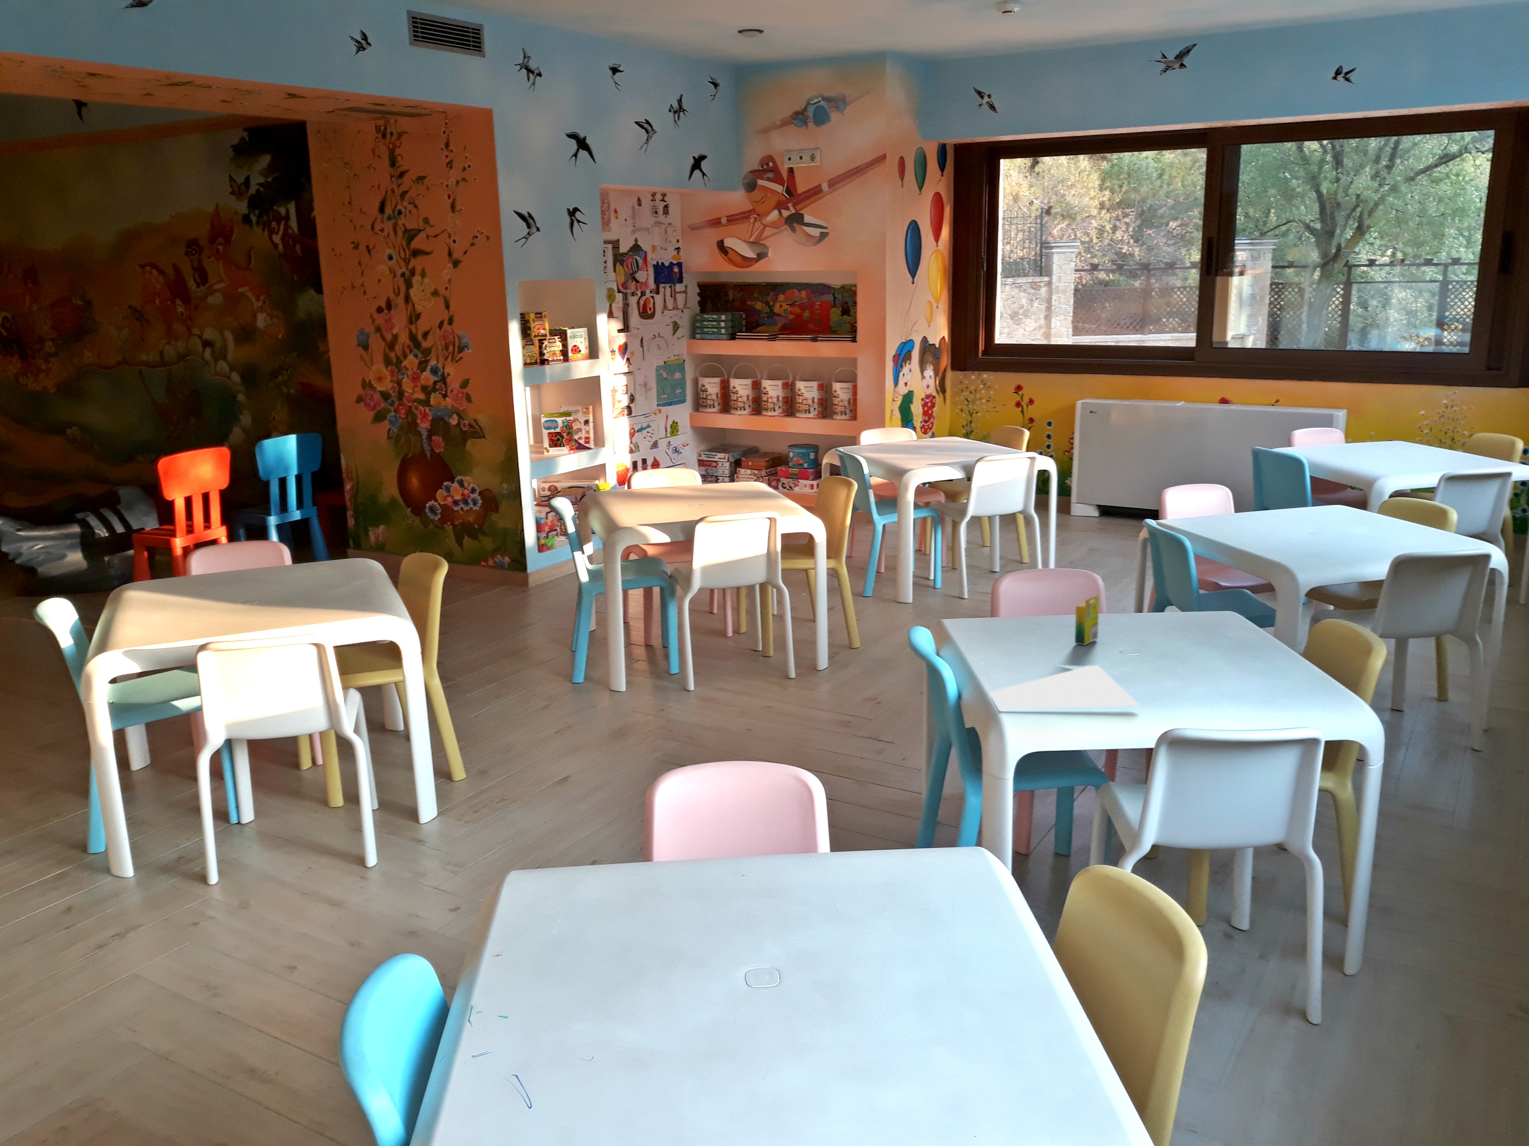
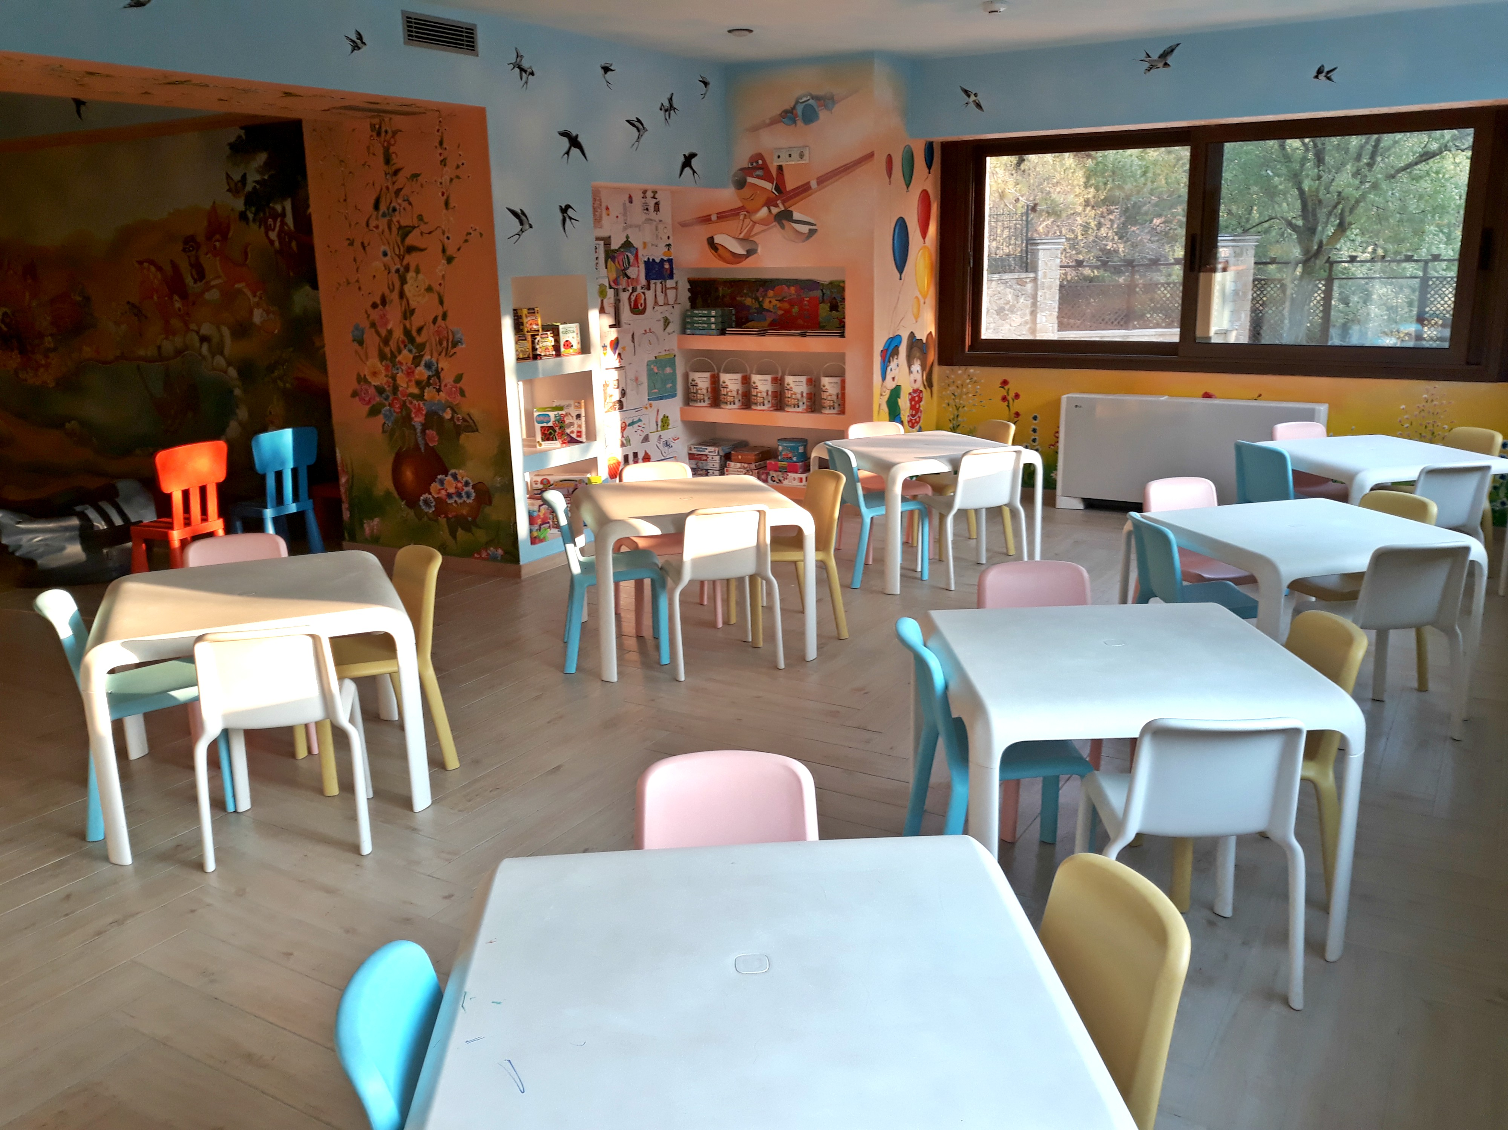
- crayon box [1074,595,1099,645]
- paper sheet [988,664,1140,709]
